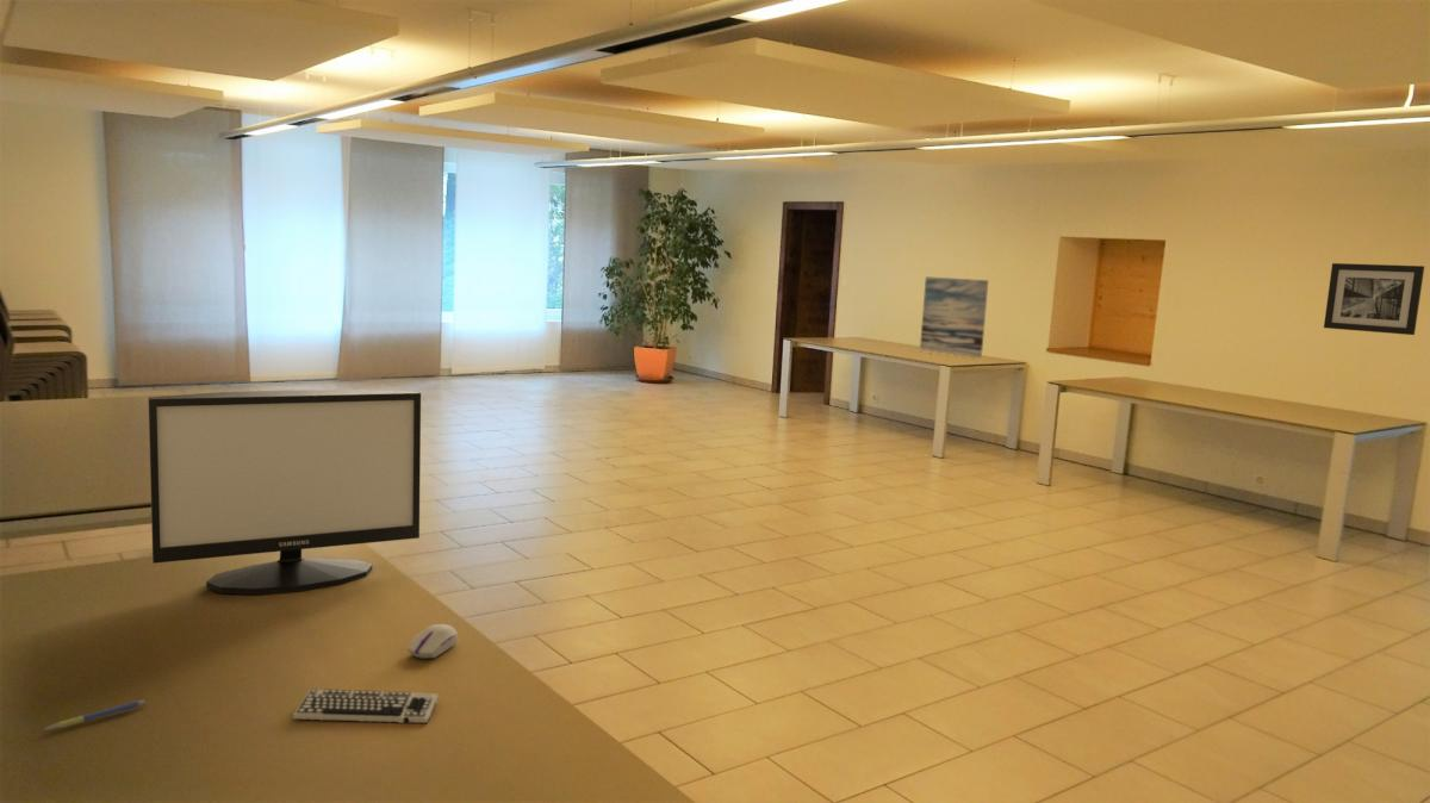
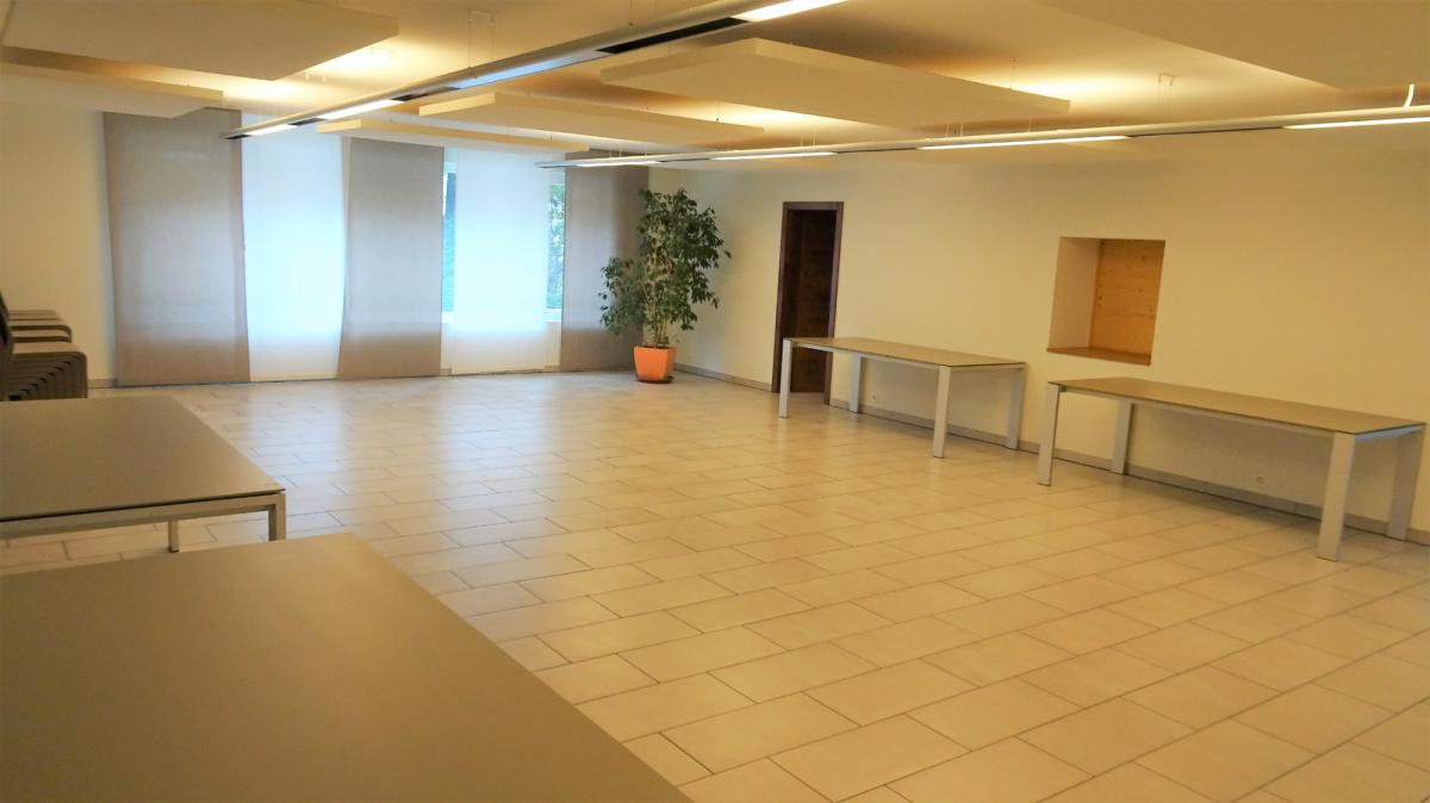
- monitor [148,388,422,596]
- wall art [919,275,989,359]
- pen [43,698,147,732]
- keyboard [292,687,440,724]
- computer mouse [406,623,459,659]
- wall art [1323,262,1425,336]
